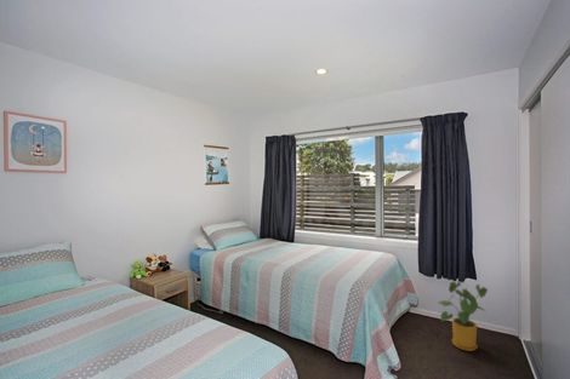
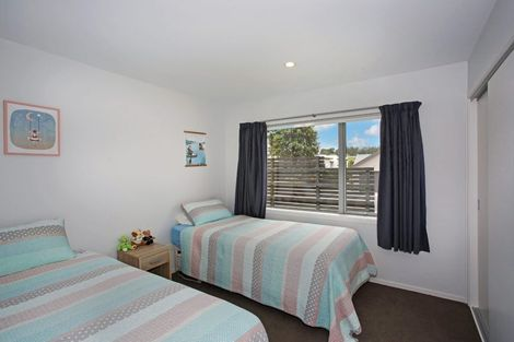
- house plant [435,281,489,352]
